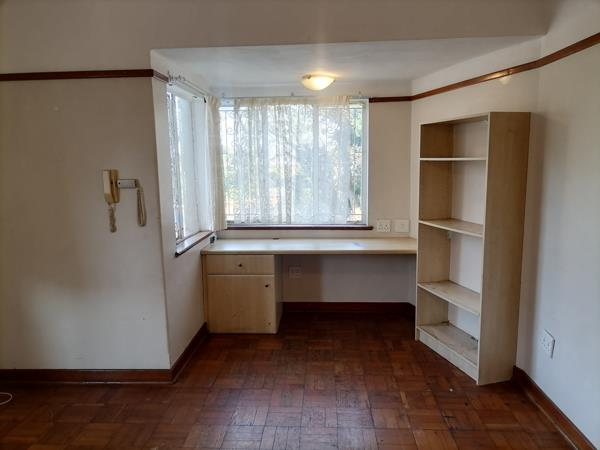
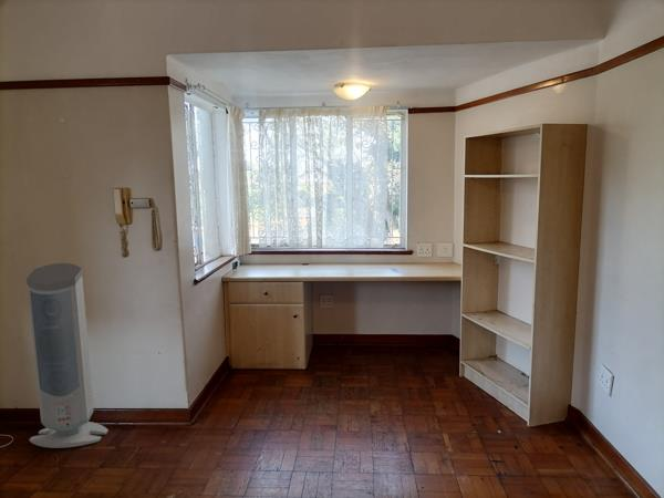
+ air purifier [25,262,110,449]
